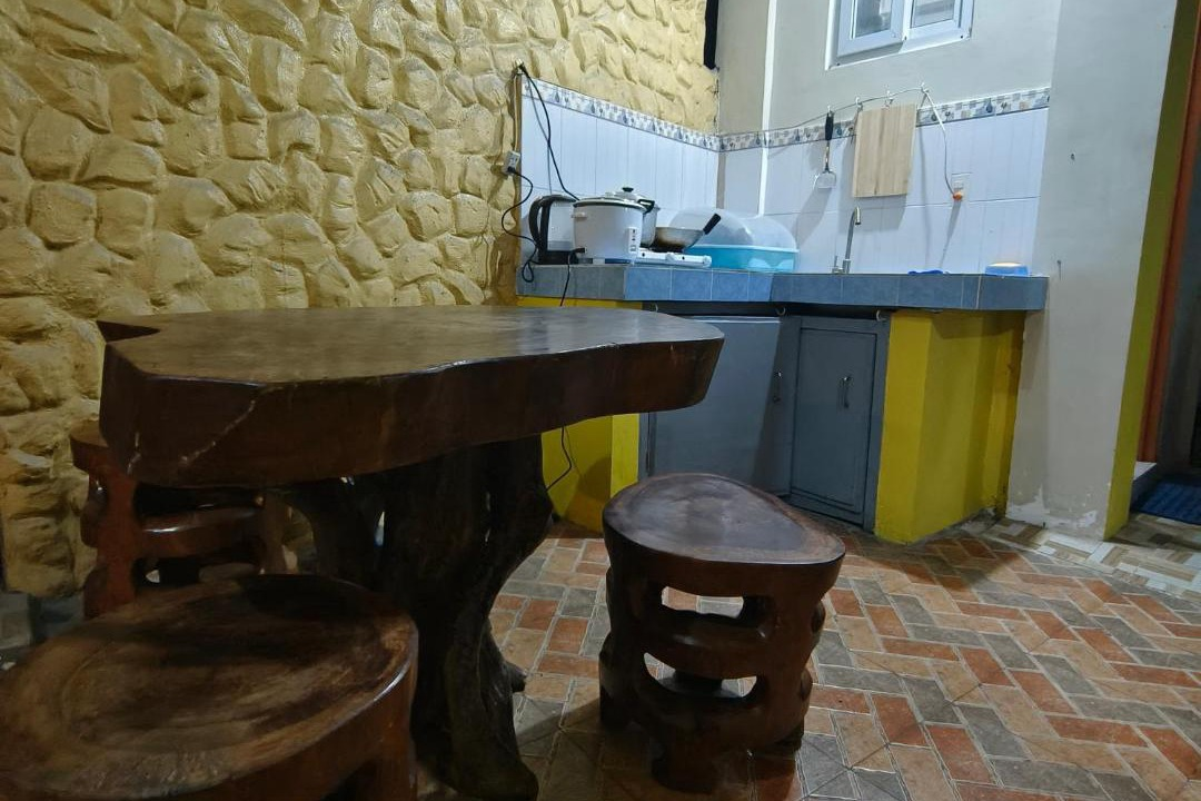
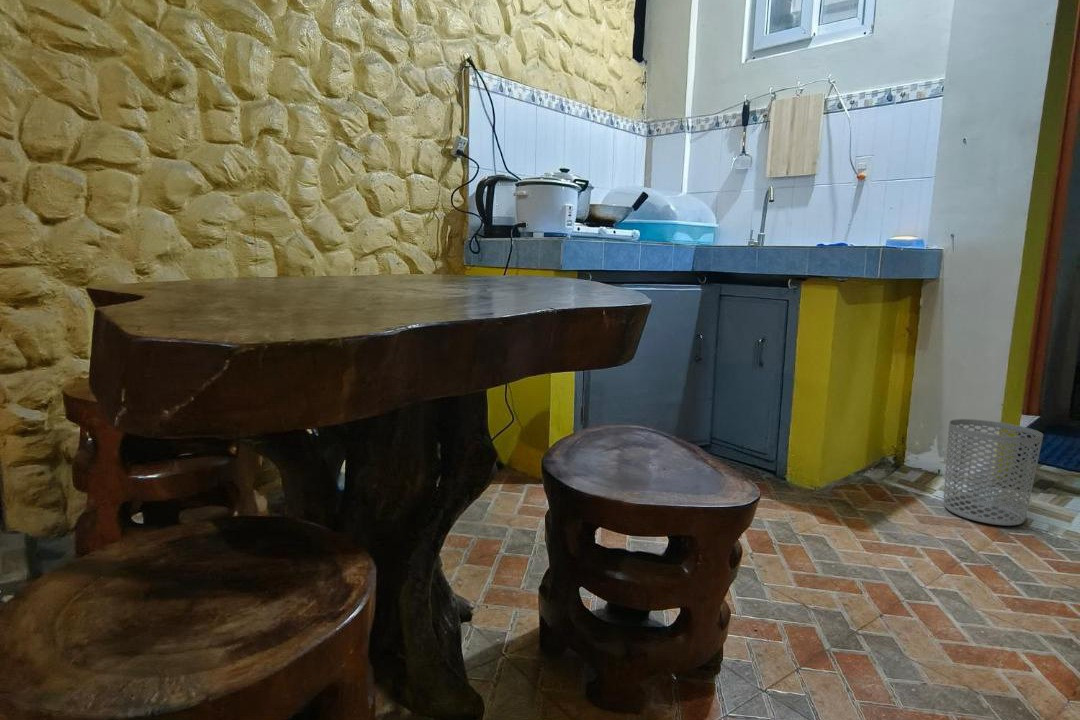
+ waste bin [942,418,1044,527]
